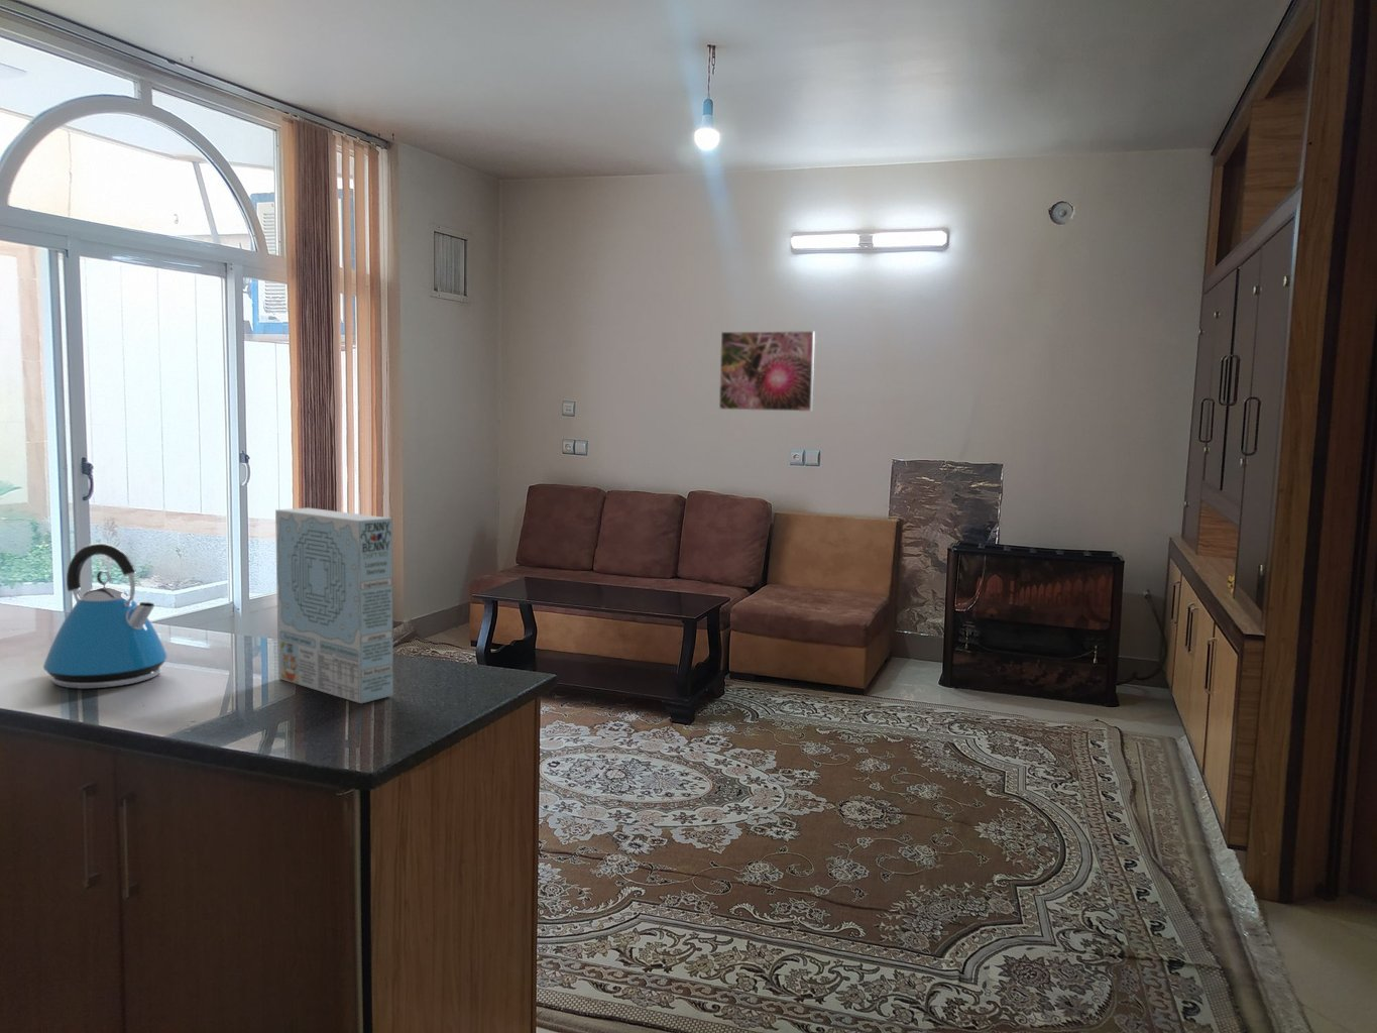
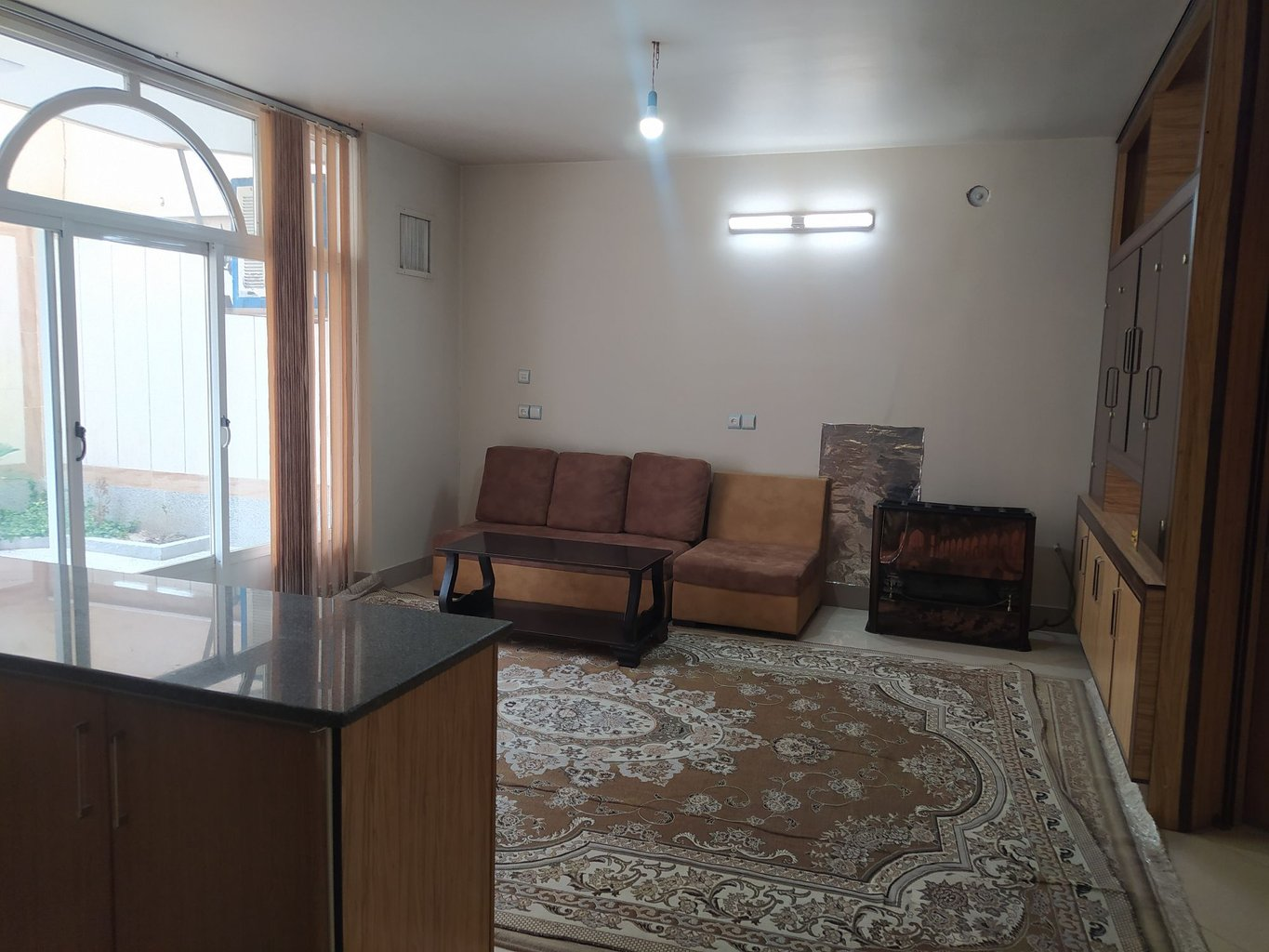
- cereal box [275,507,395,705]
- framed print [718,330,816,412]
- kettle [42,541,168,690]
